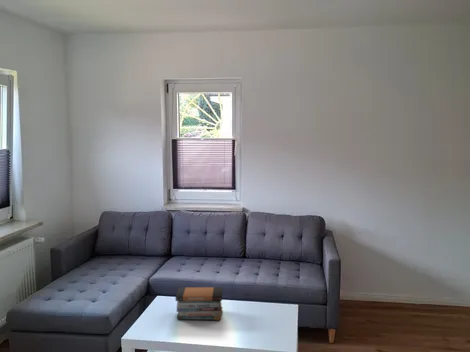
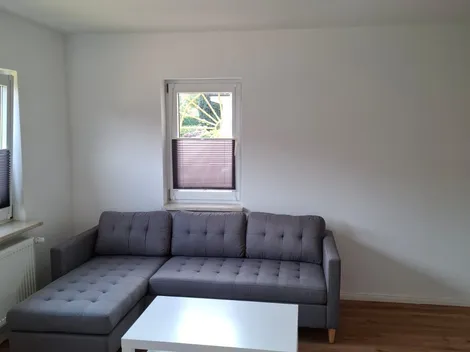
- book stack [175,286,224,321]
